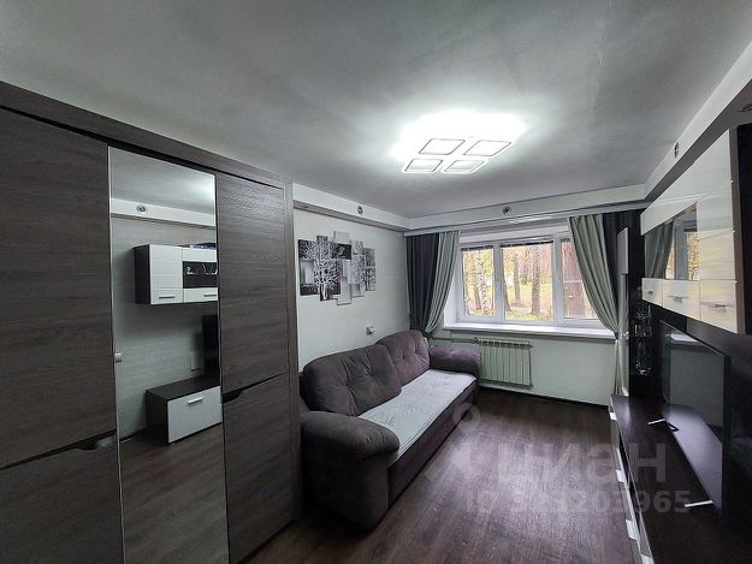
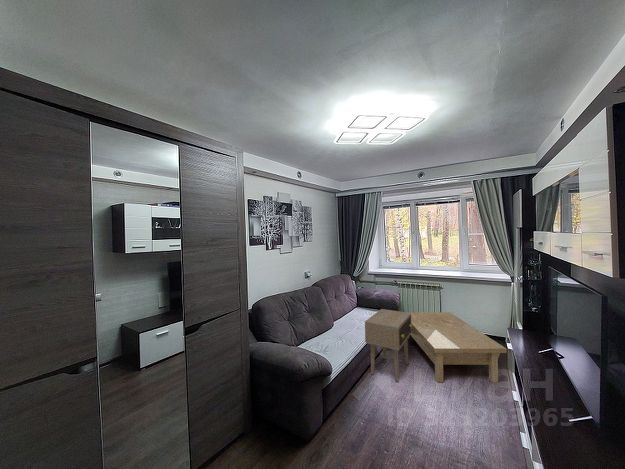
+ coffee table [408,311,508,384]
+ side table [364,308,412,383]
